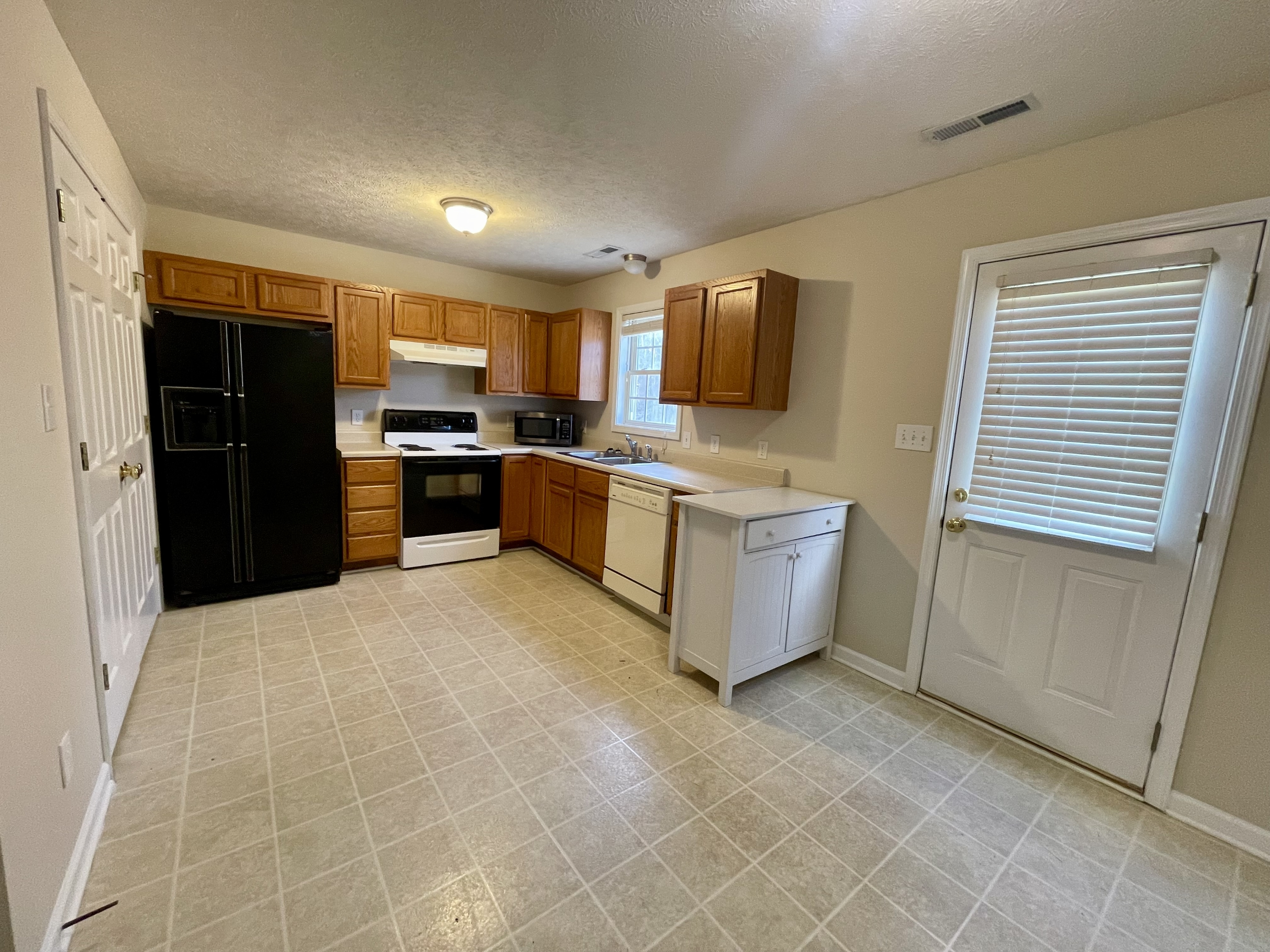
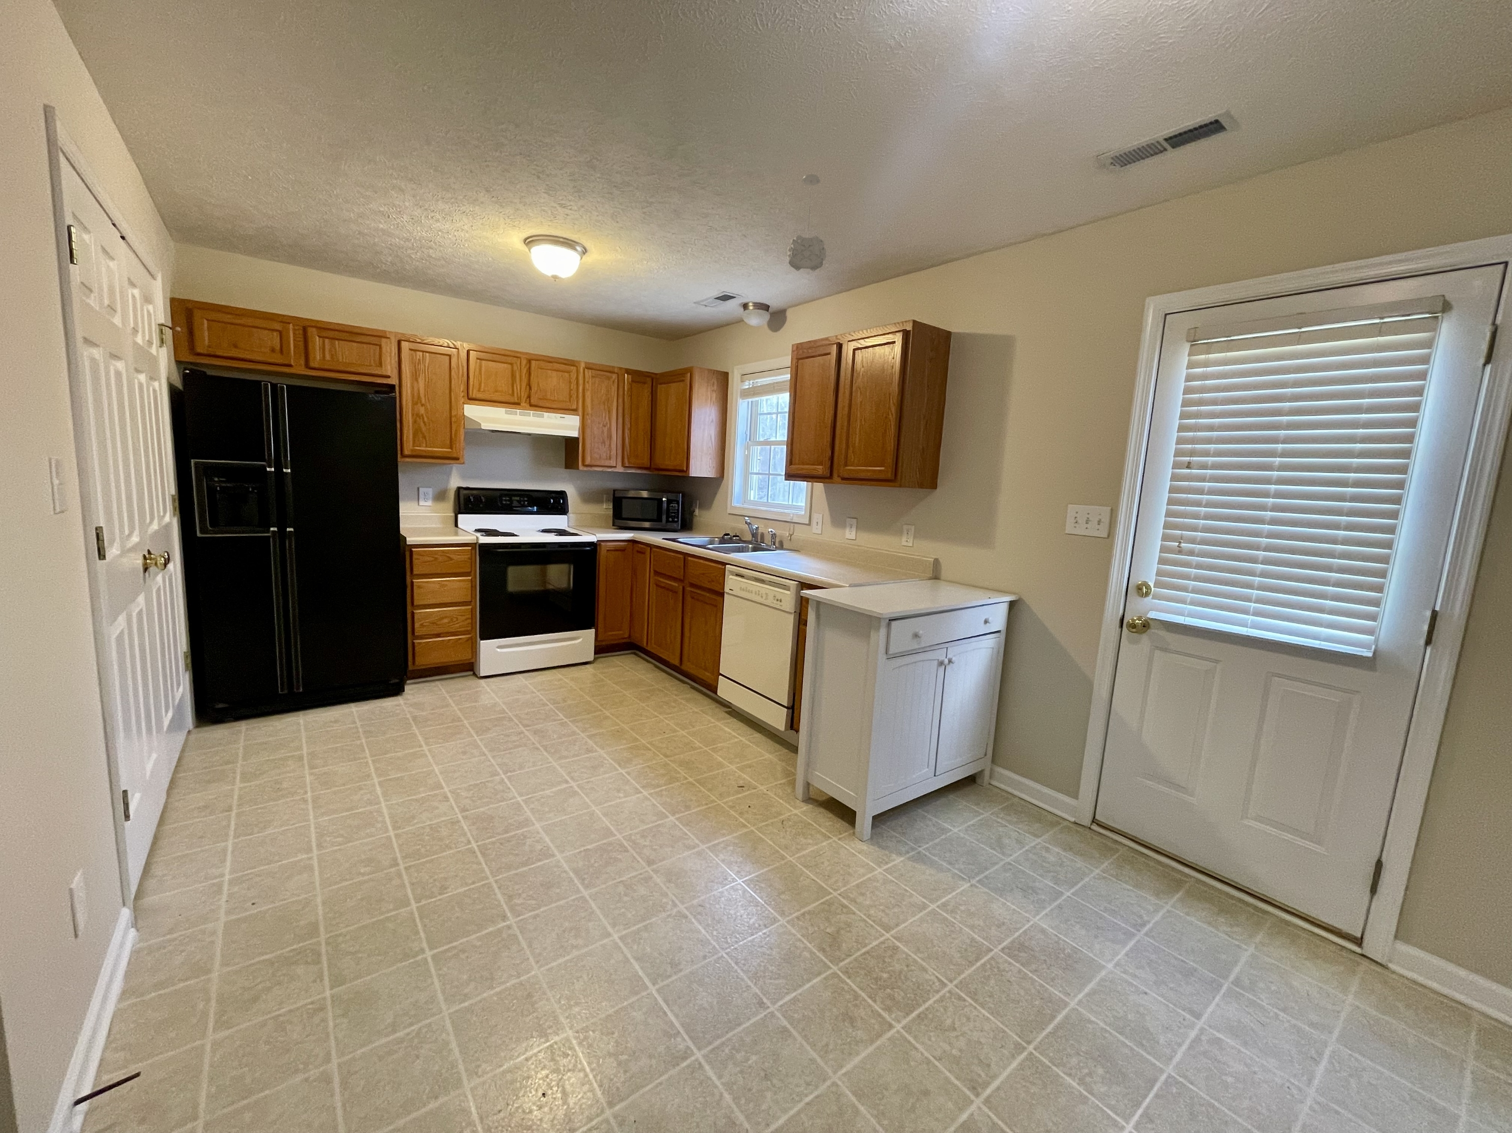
+ pendant light [786,174,827,273]
